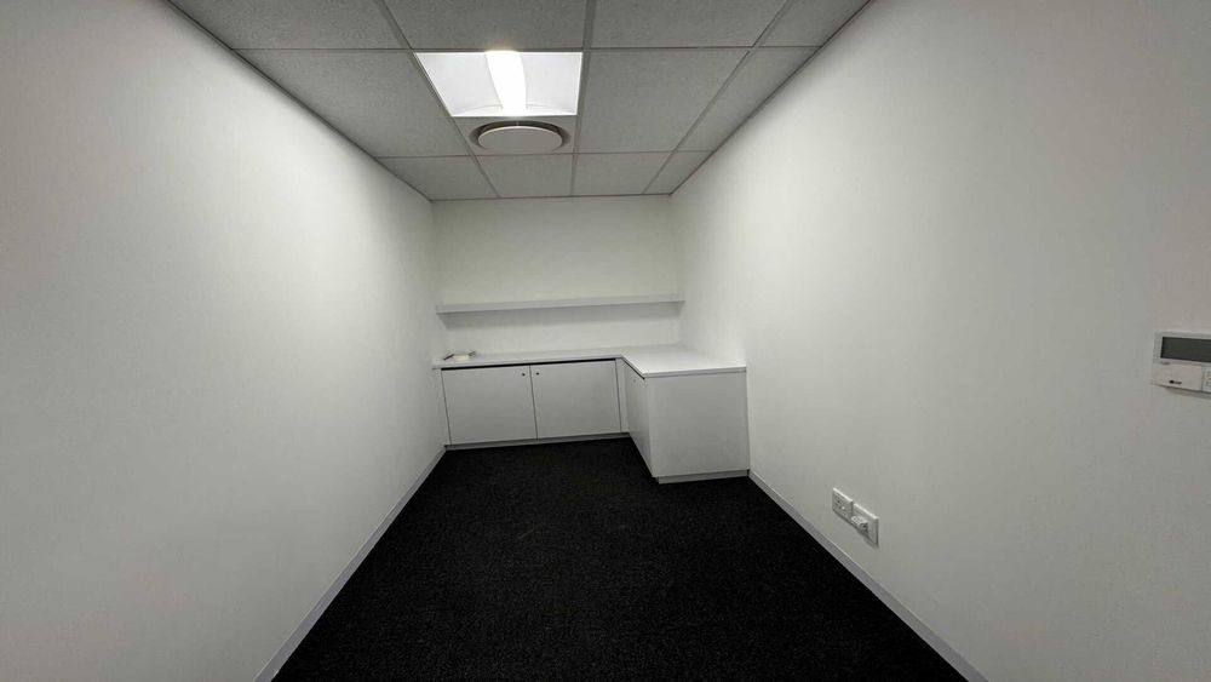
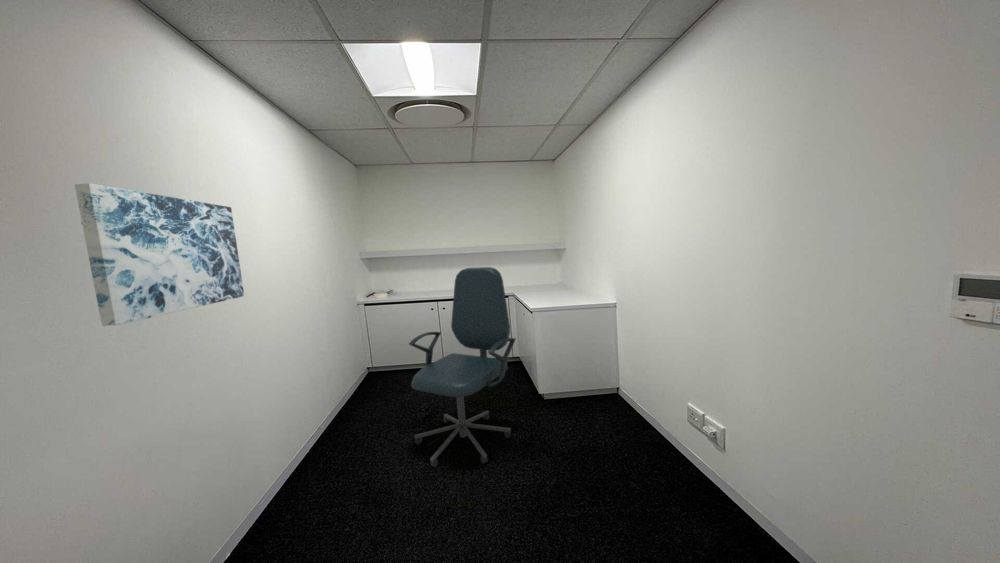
+ wall art [74,182,245,327]
+ office chair [408,266,517,468]
